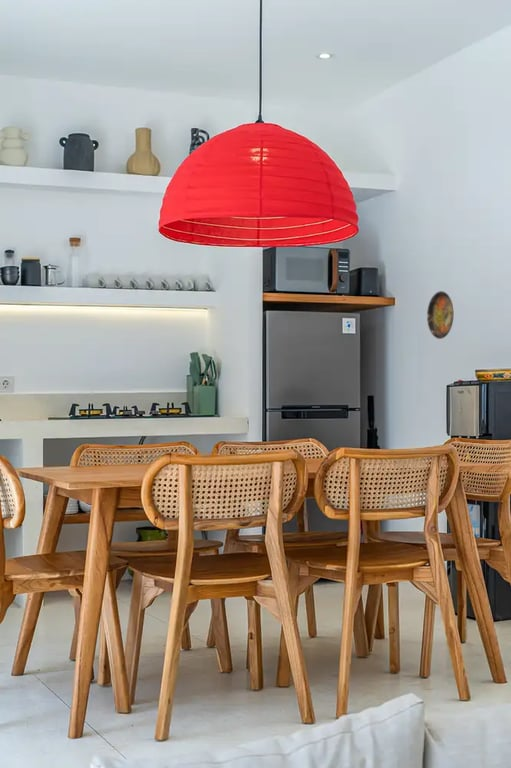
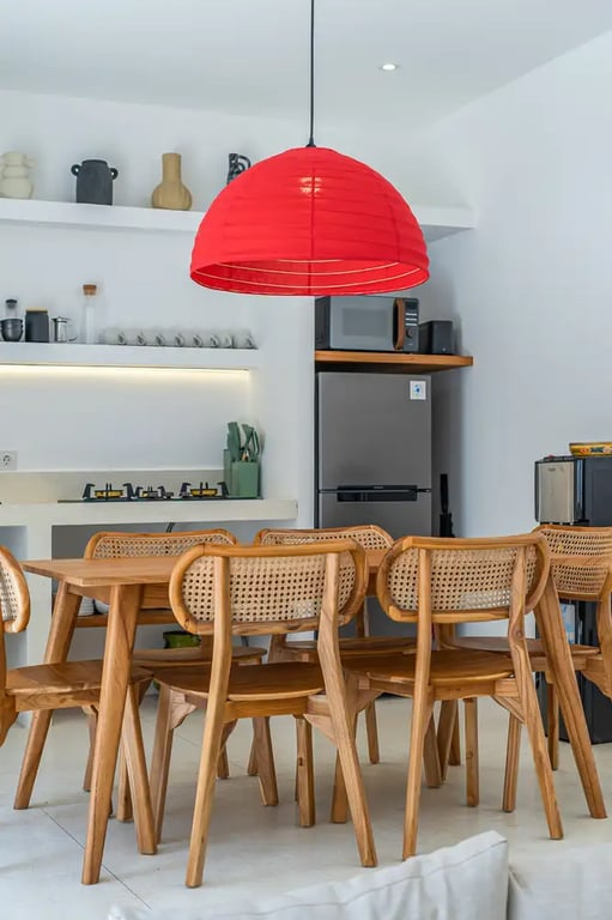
- decorative plate [426,290,455,340]
